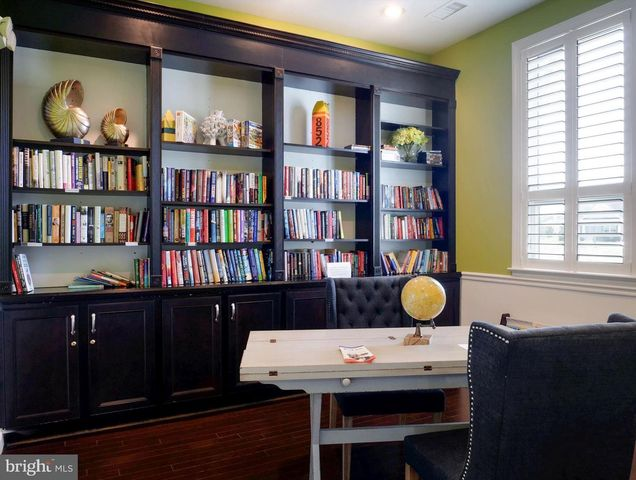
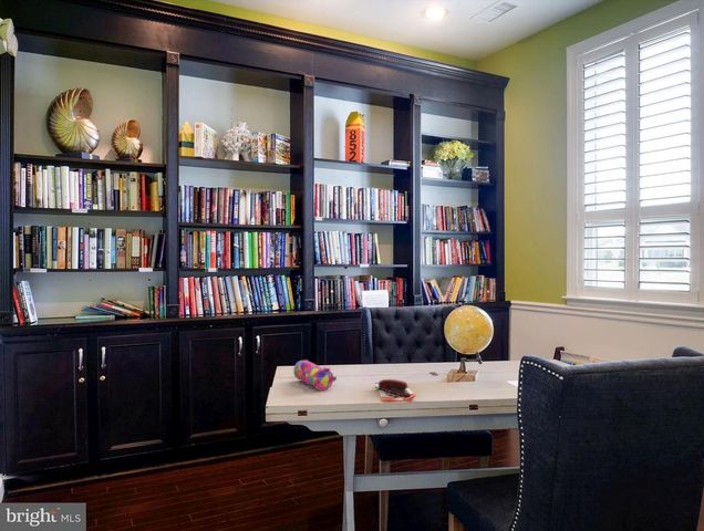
+ pencil case [292,358,338,392]
+ stapler [376,378,412,398]
